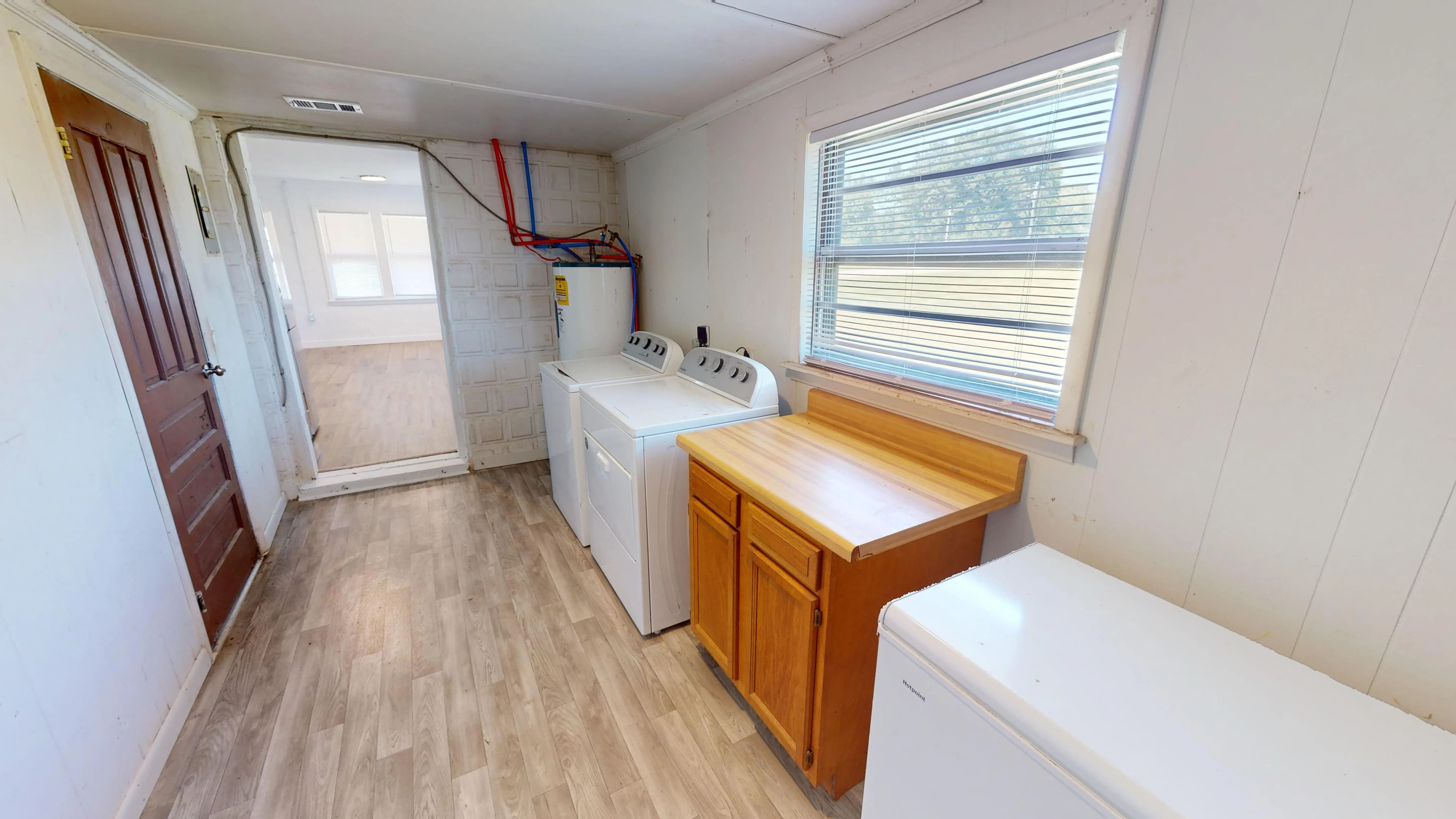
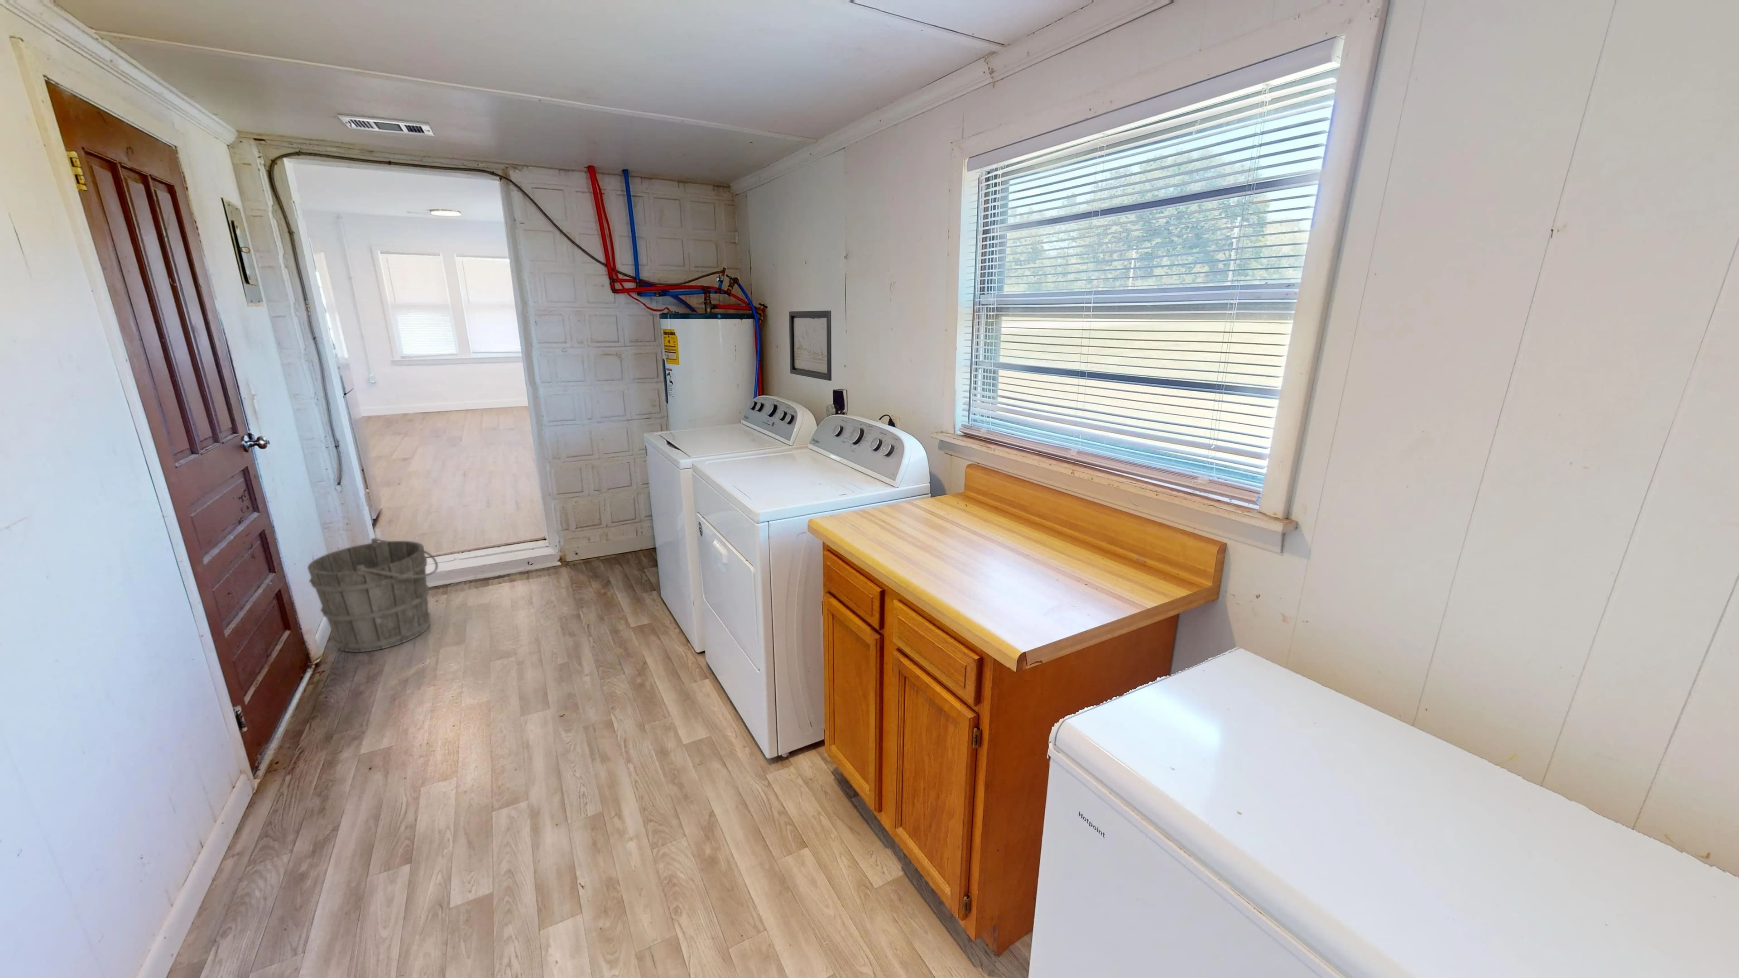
+ bucket [307,537,438,652]
+ wall art [788,310,832,381]
